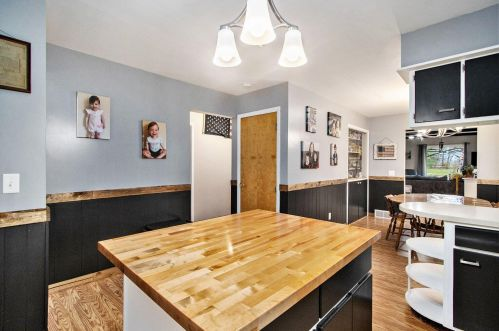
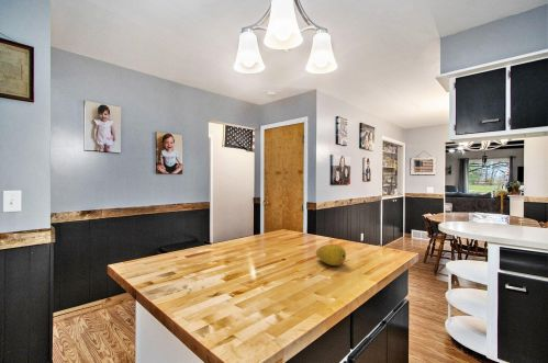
+ fruit [315,243,347,266]
